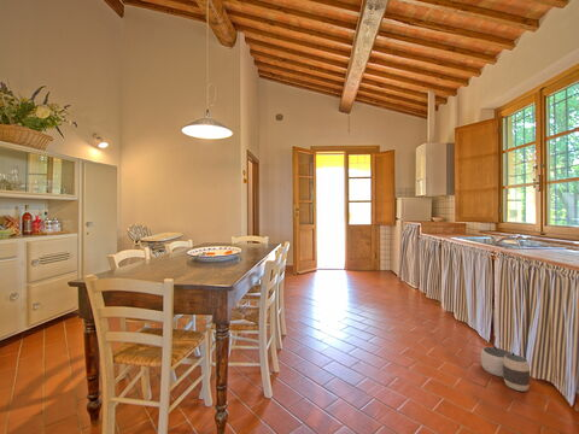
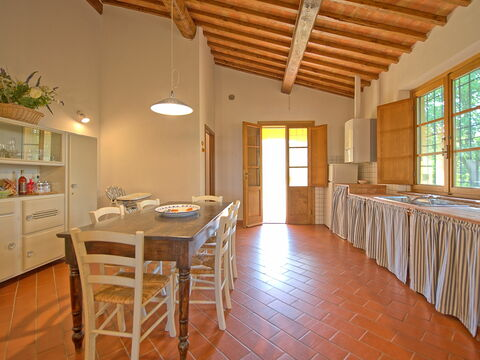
- waste basket [480,345,531,392]
